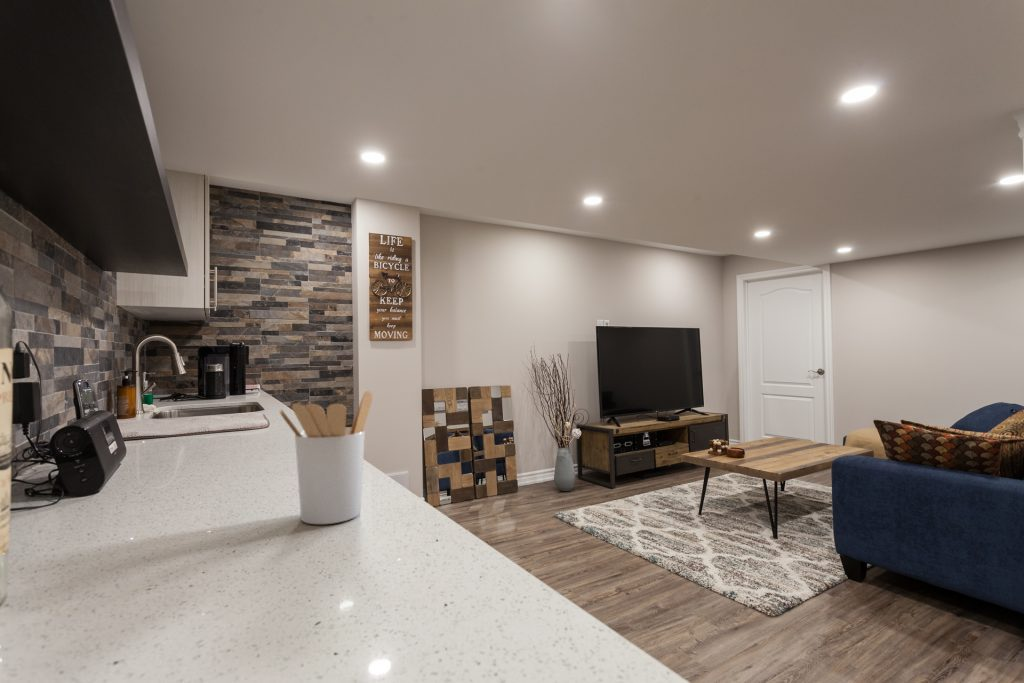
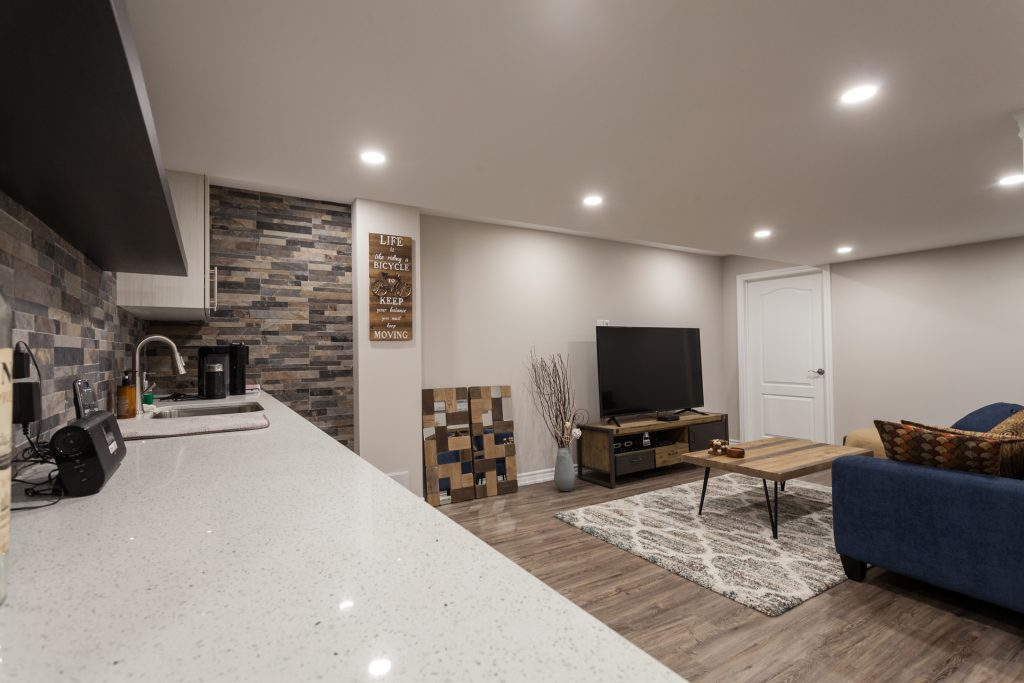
- utensil holder [278,390,373,525]
